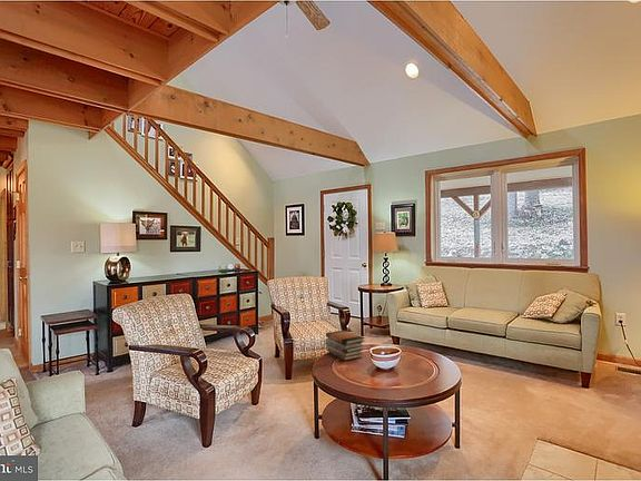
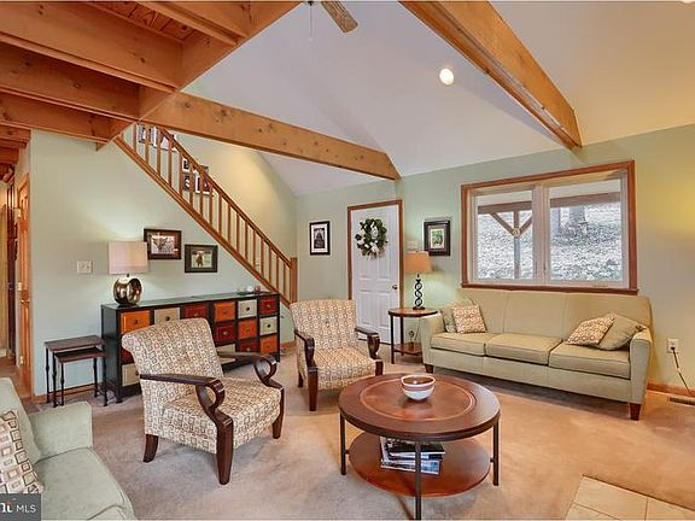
- book stack [325,330,366,362]
